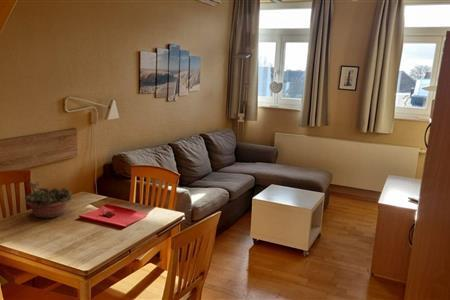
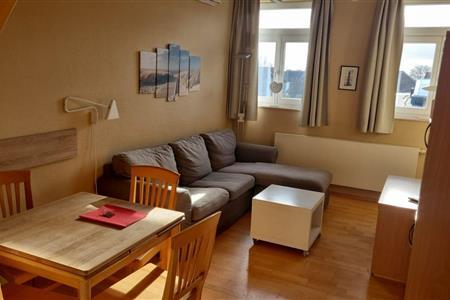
- succulent planter [21,181,73,219]
